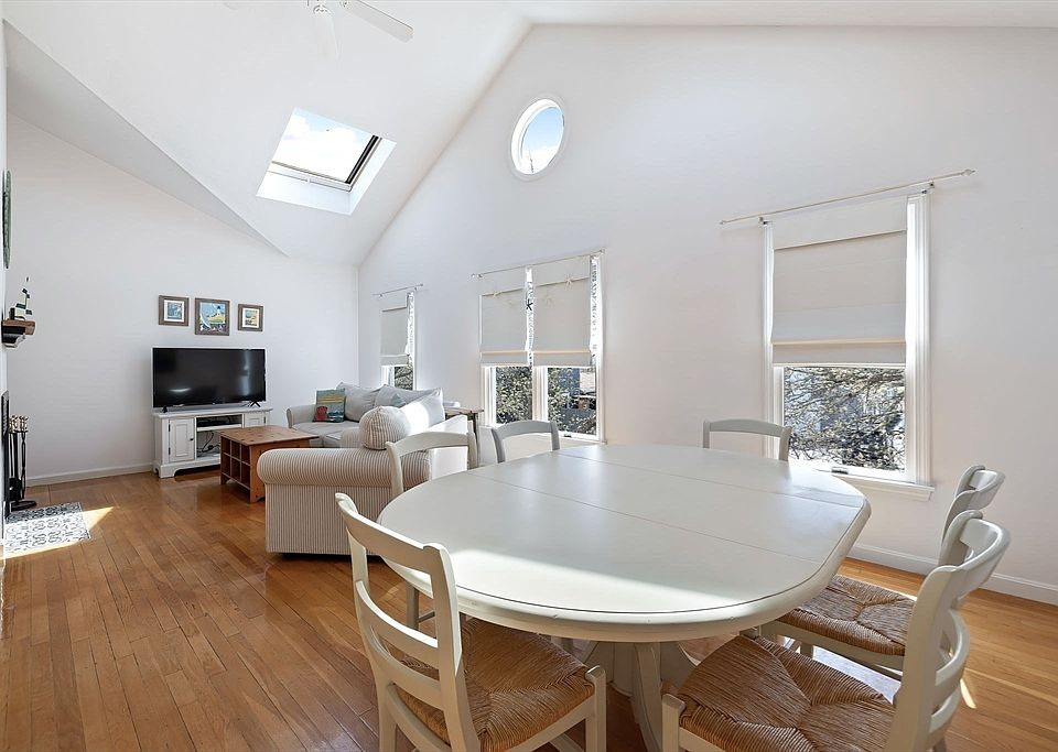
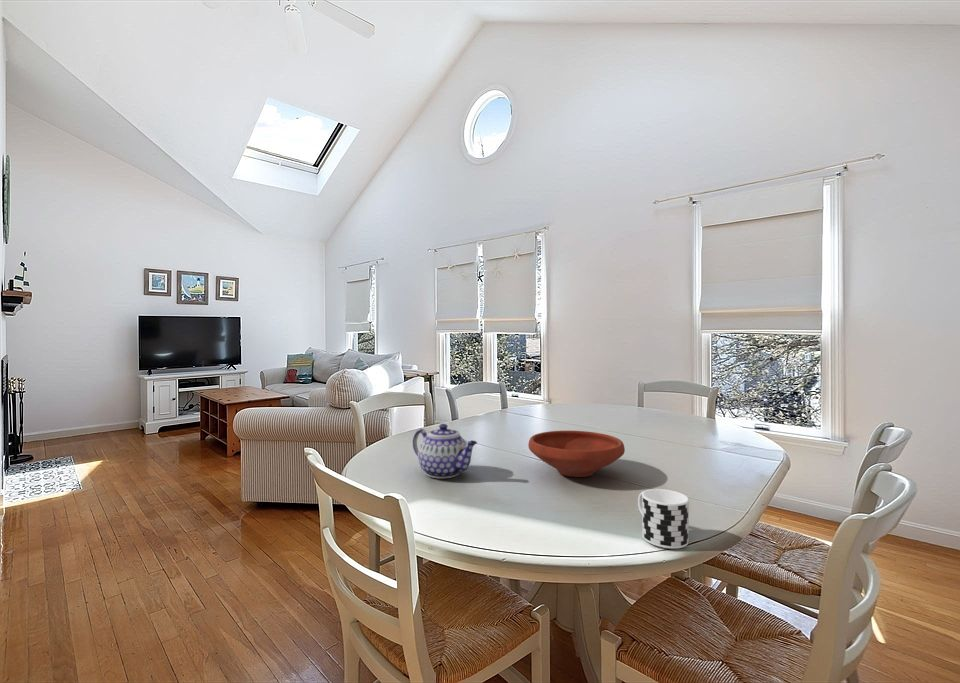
+ bowl [527,430,626,478]
+ teapot [412,423,478,479]
+ cup [637,488,690,550]
